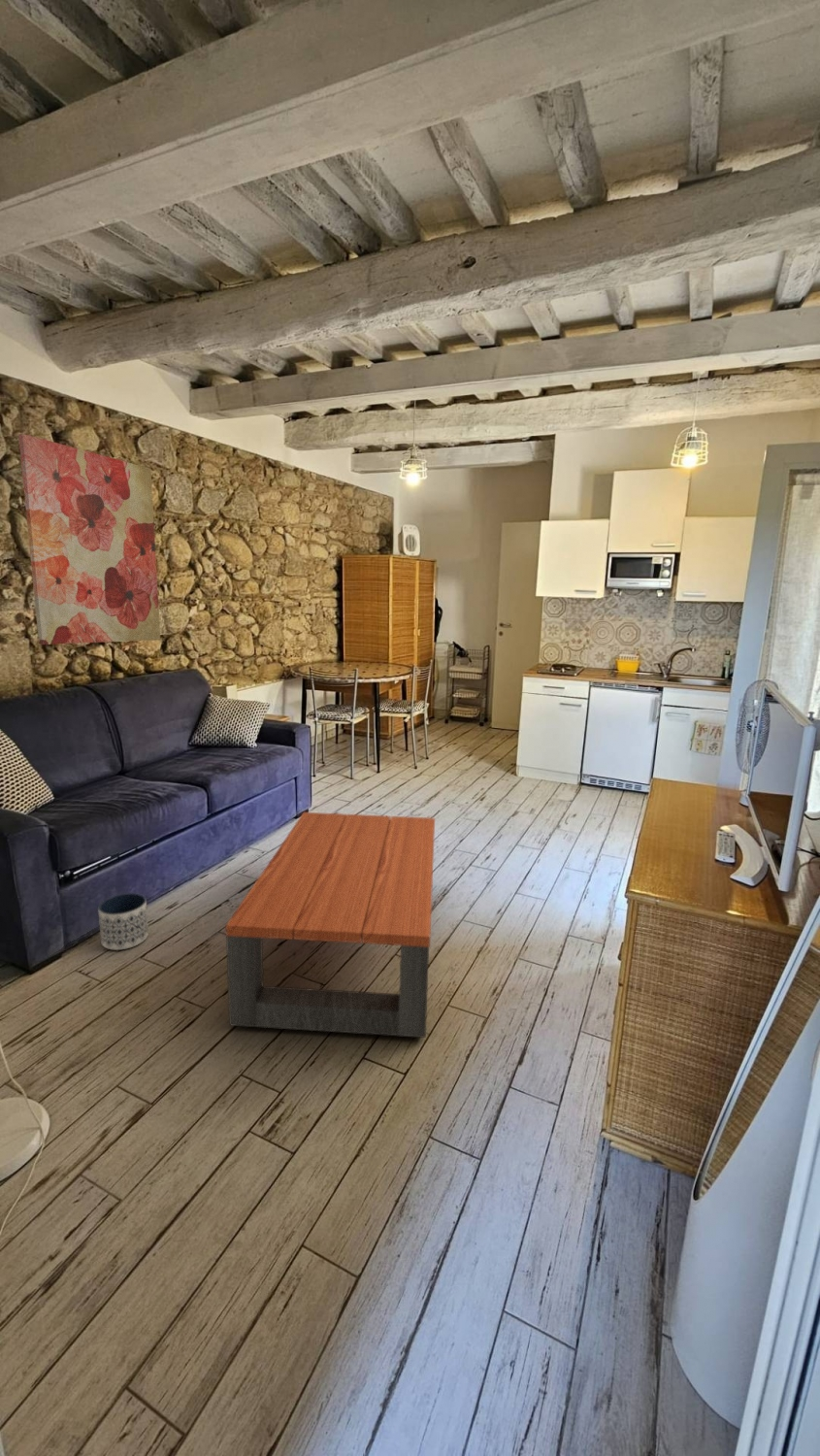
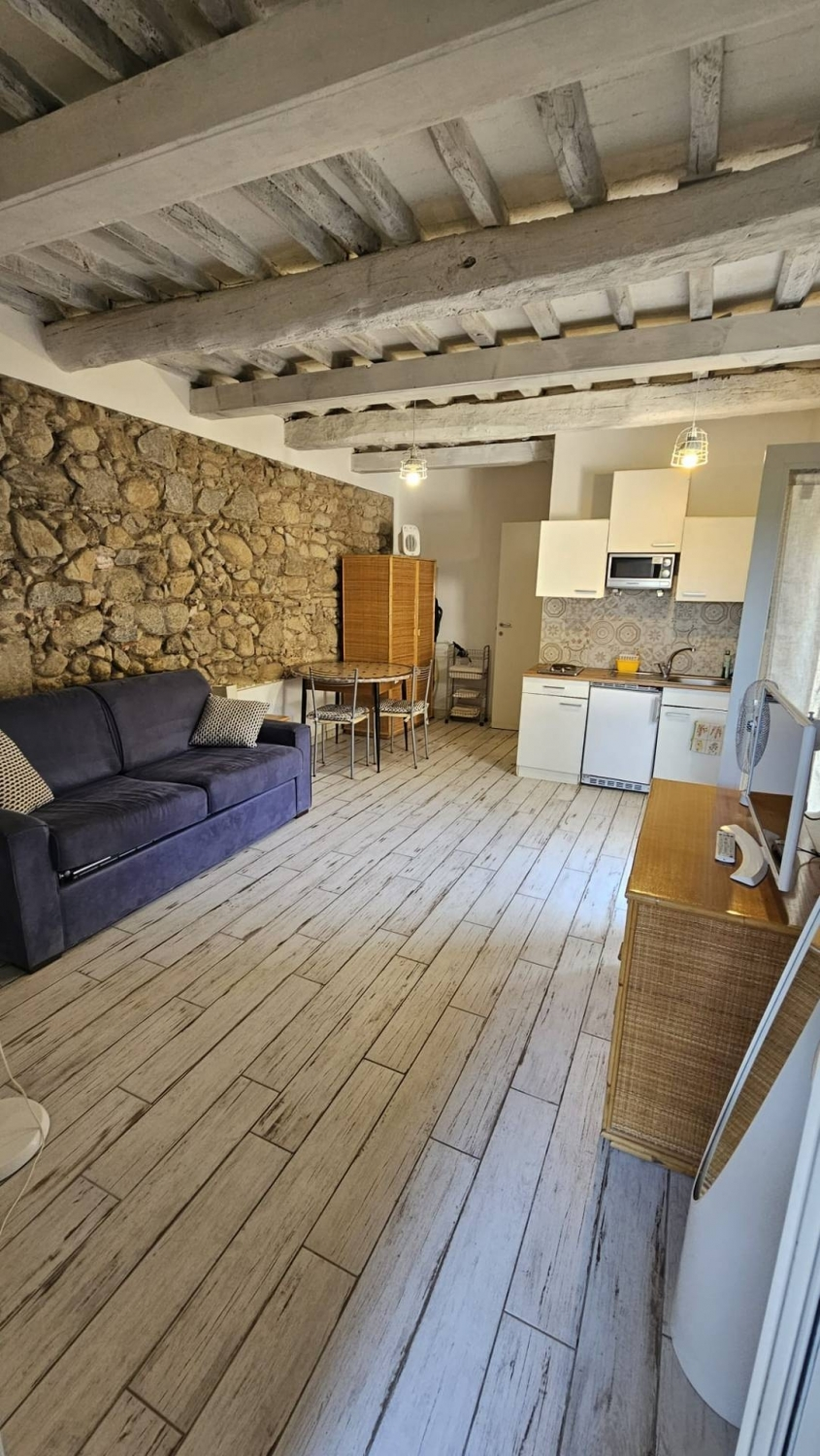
- planter [97,892,149,951]
- coffee table [225,811,436,1039]
- wall art [17,433,161,645]
